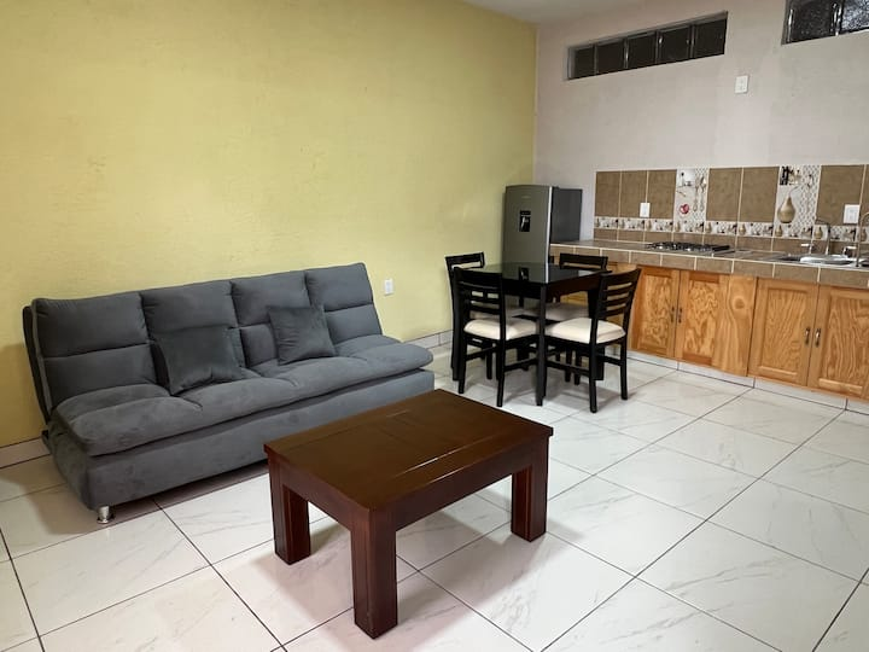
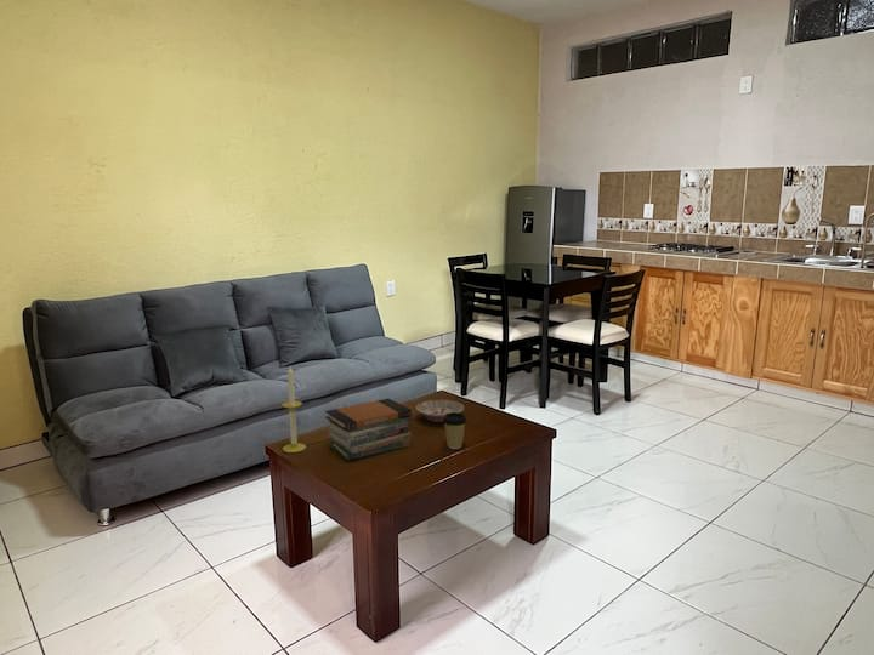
+ coffee cup [442,412,467,450]
+ candle [280,366,307,454]
+ book stack [324,398,413,461]
+ bowl [415,399,465,423]
